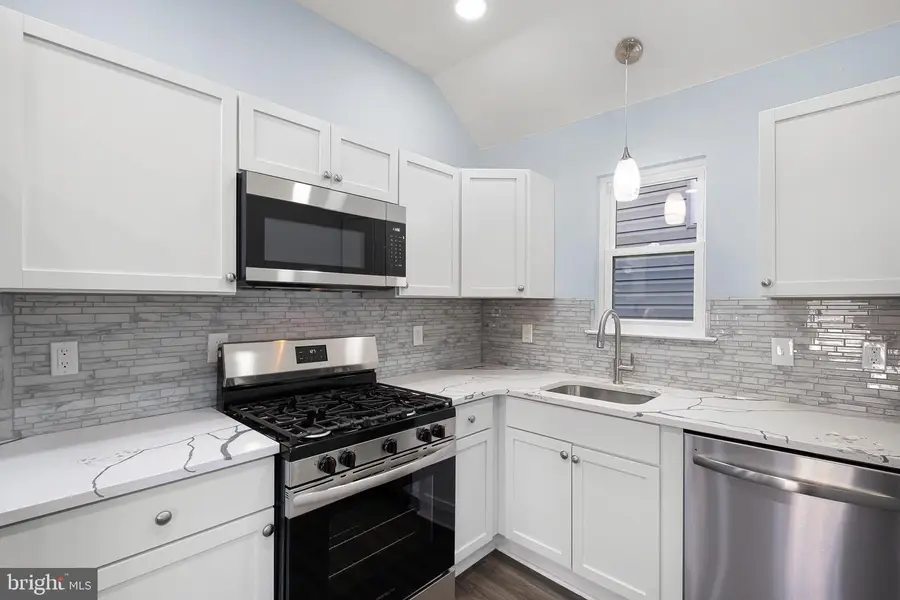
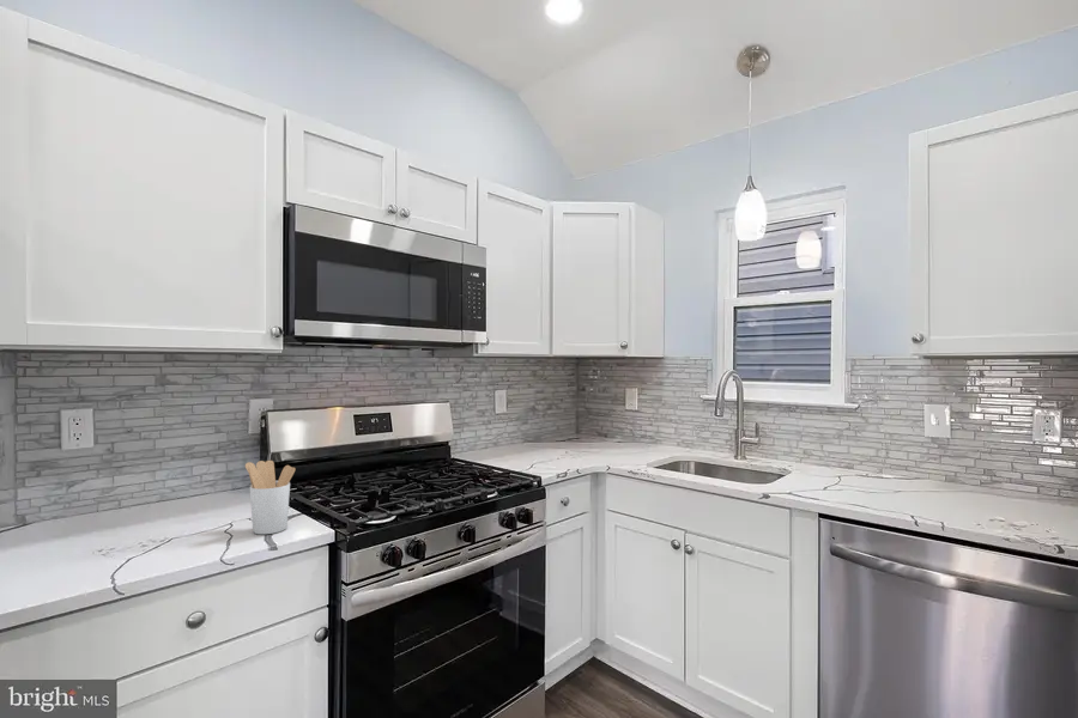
+ utensil holder [244,460,296,535]
